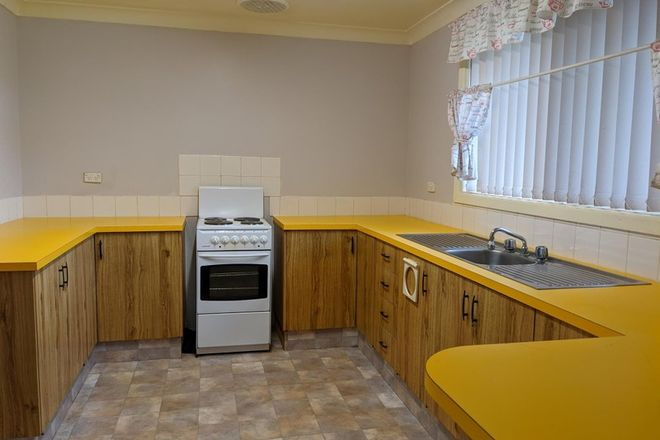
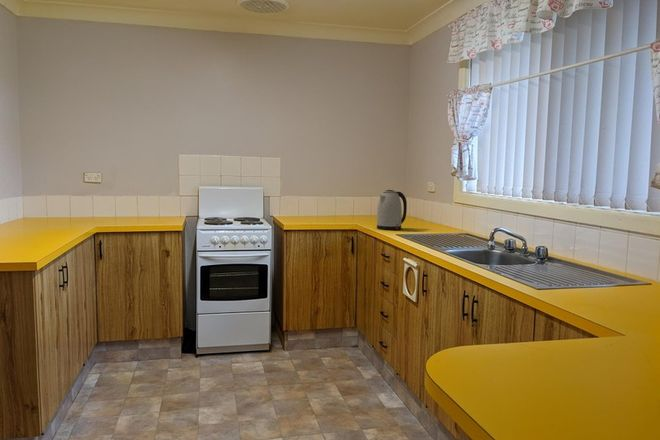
+ kettle [376,189,408,231]
